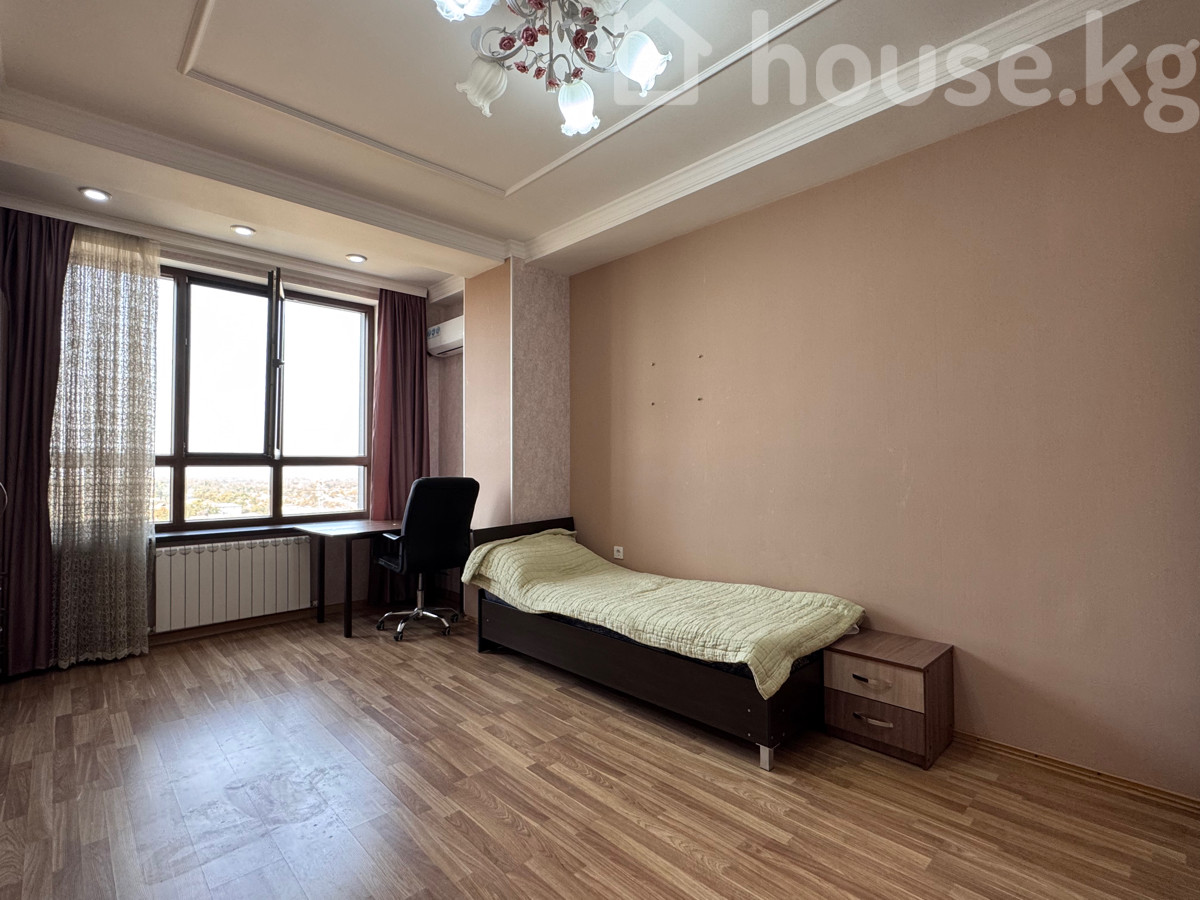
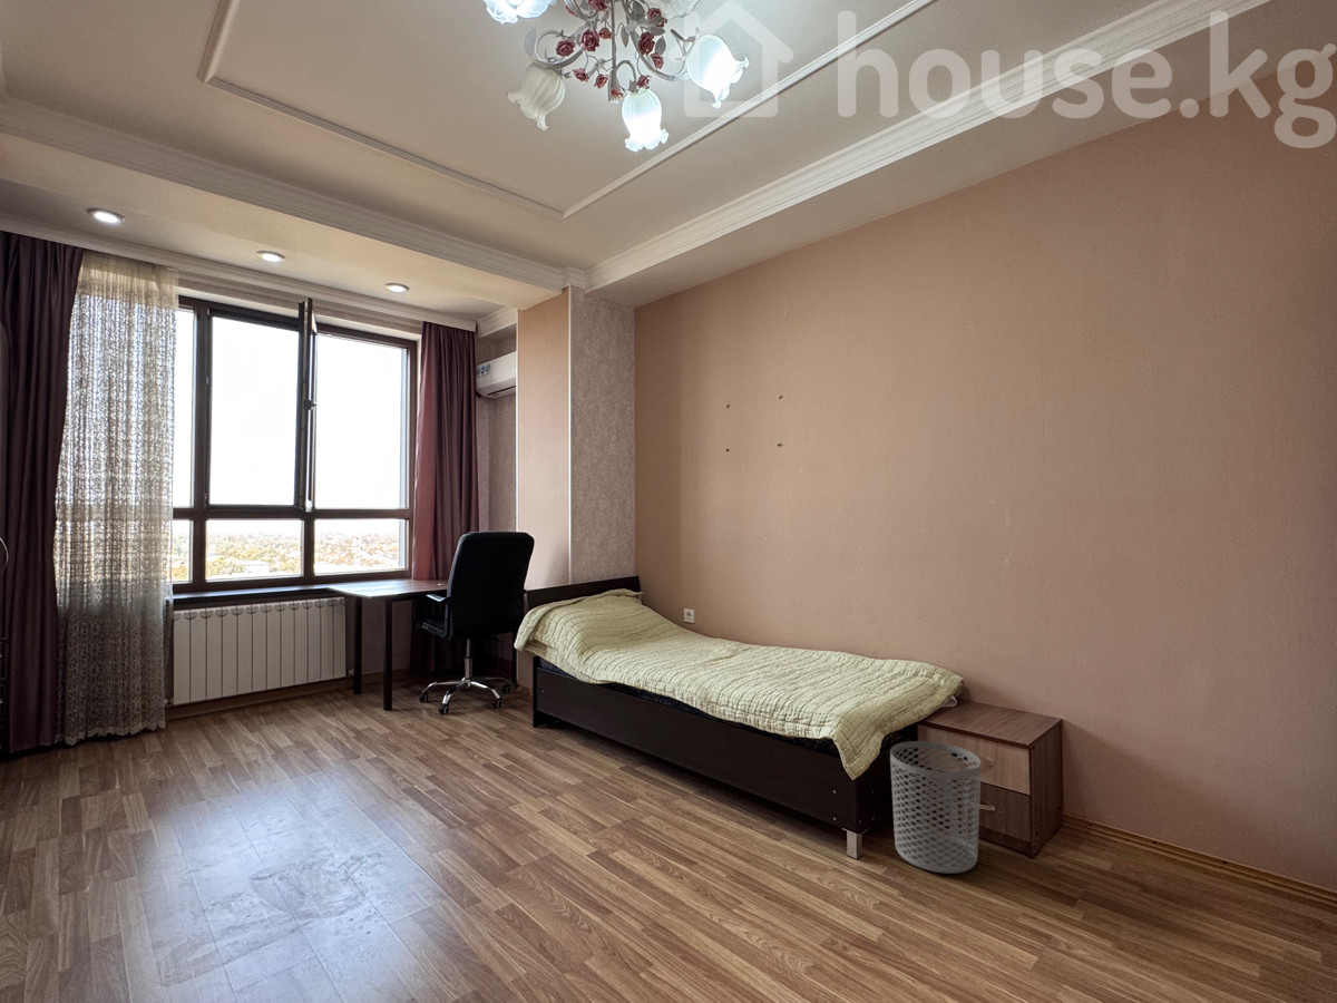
+ waste bin [889,740,982,875]
